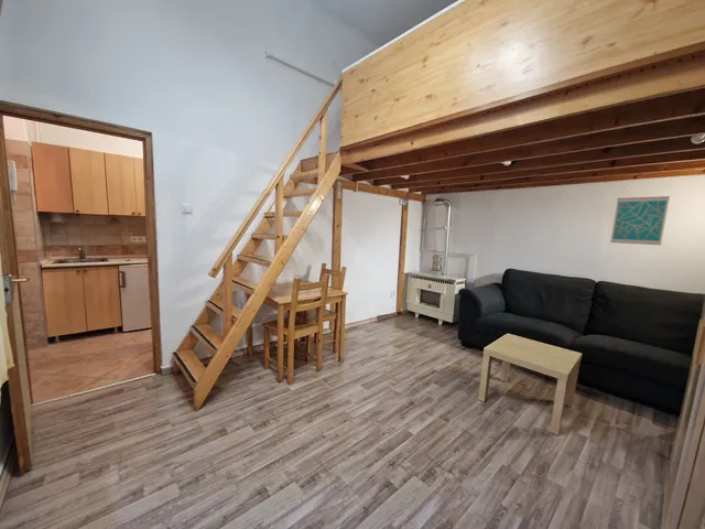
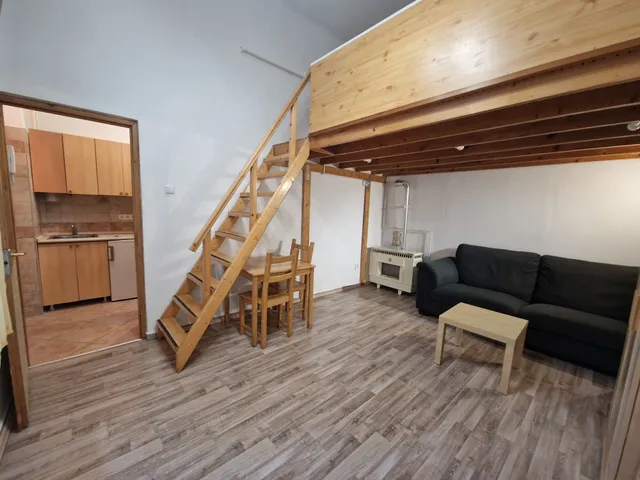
- wall art [609,195,671,246]
